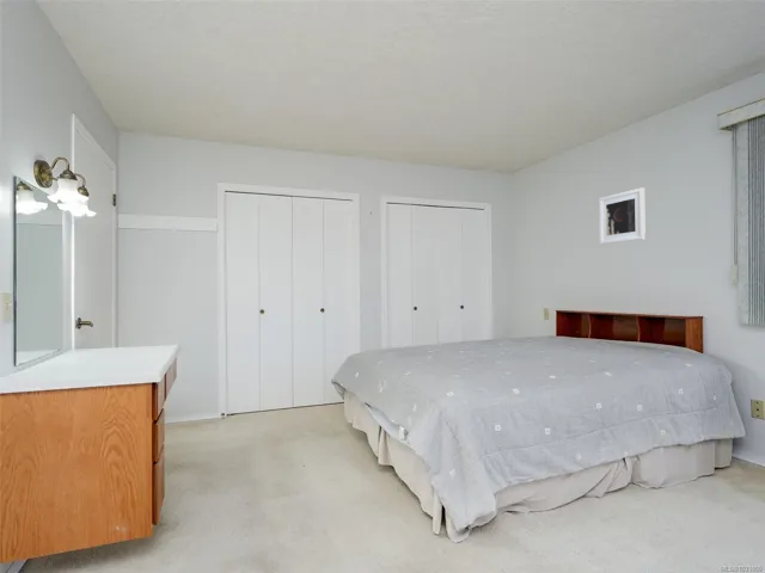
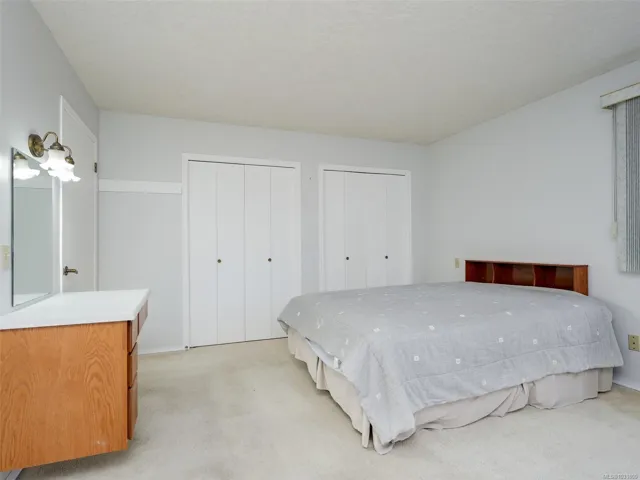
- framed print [598,186,647,246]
